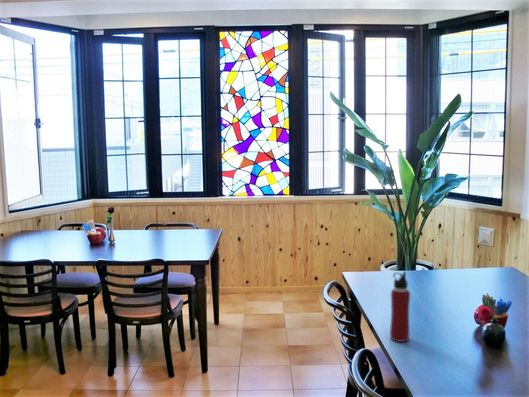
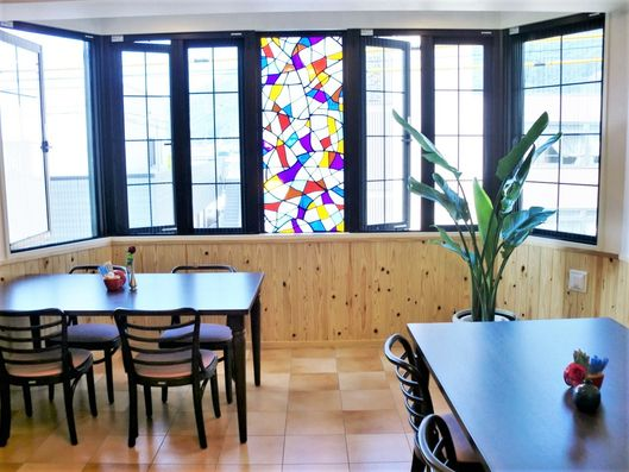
- water bottle [389,270,411,343]
